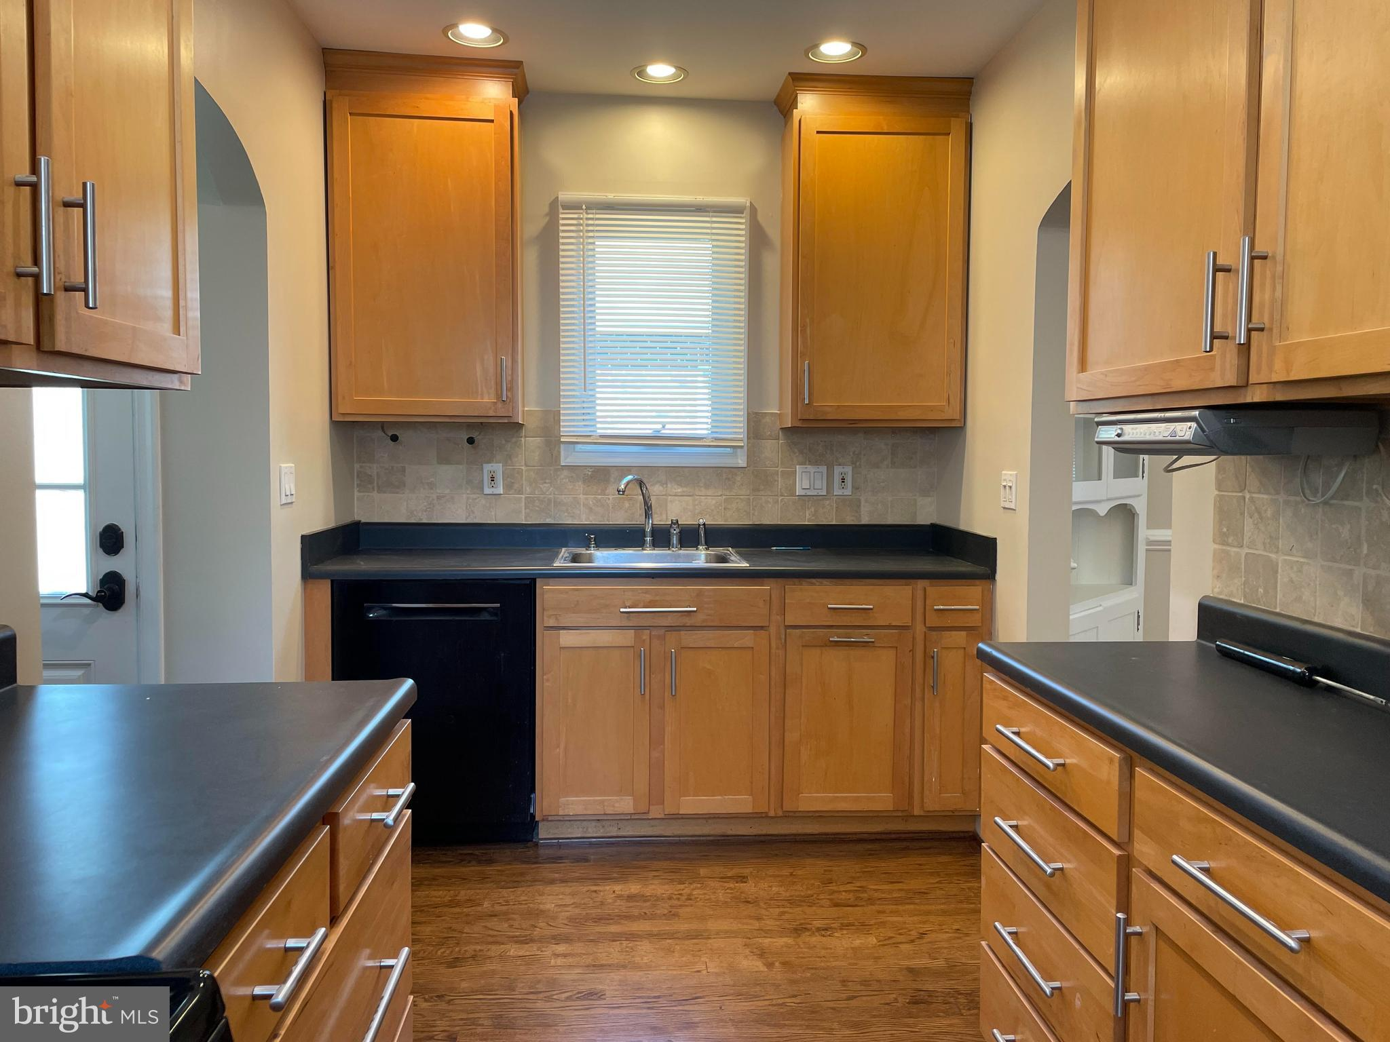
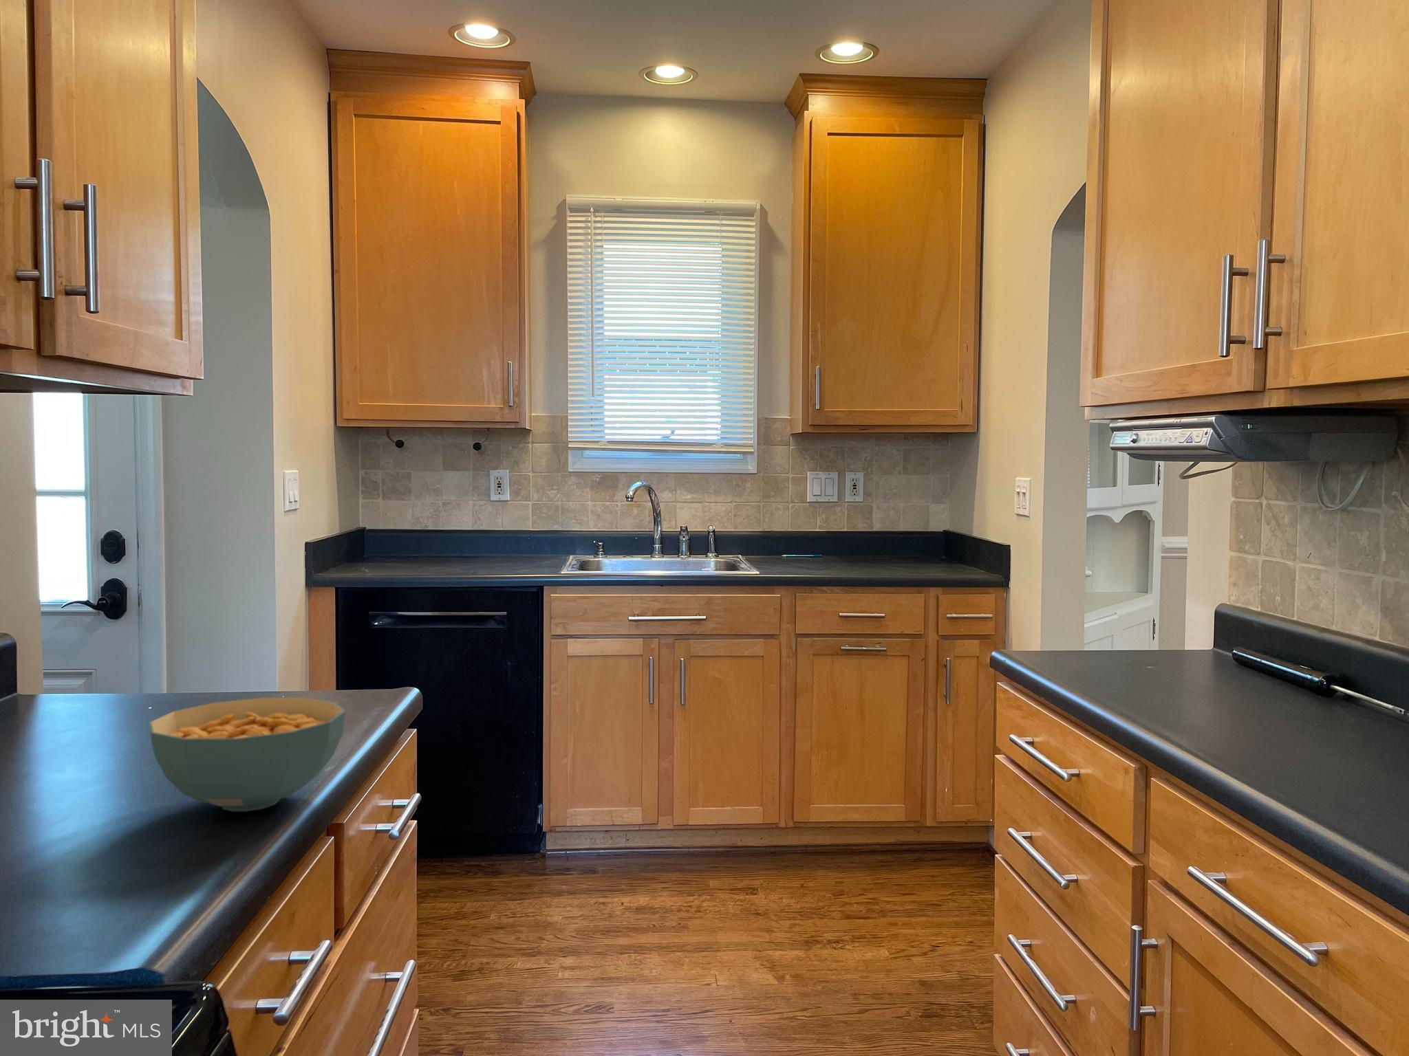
+ cereal bowl [148,697,346,812]
